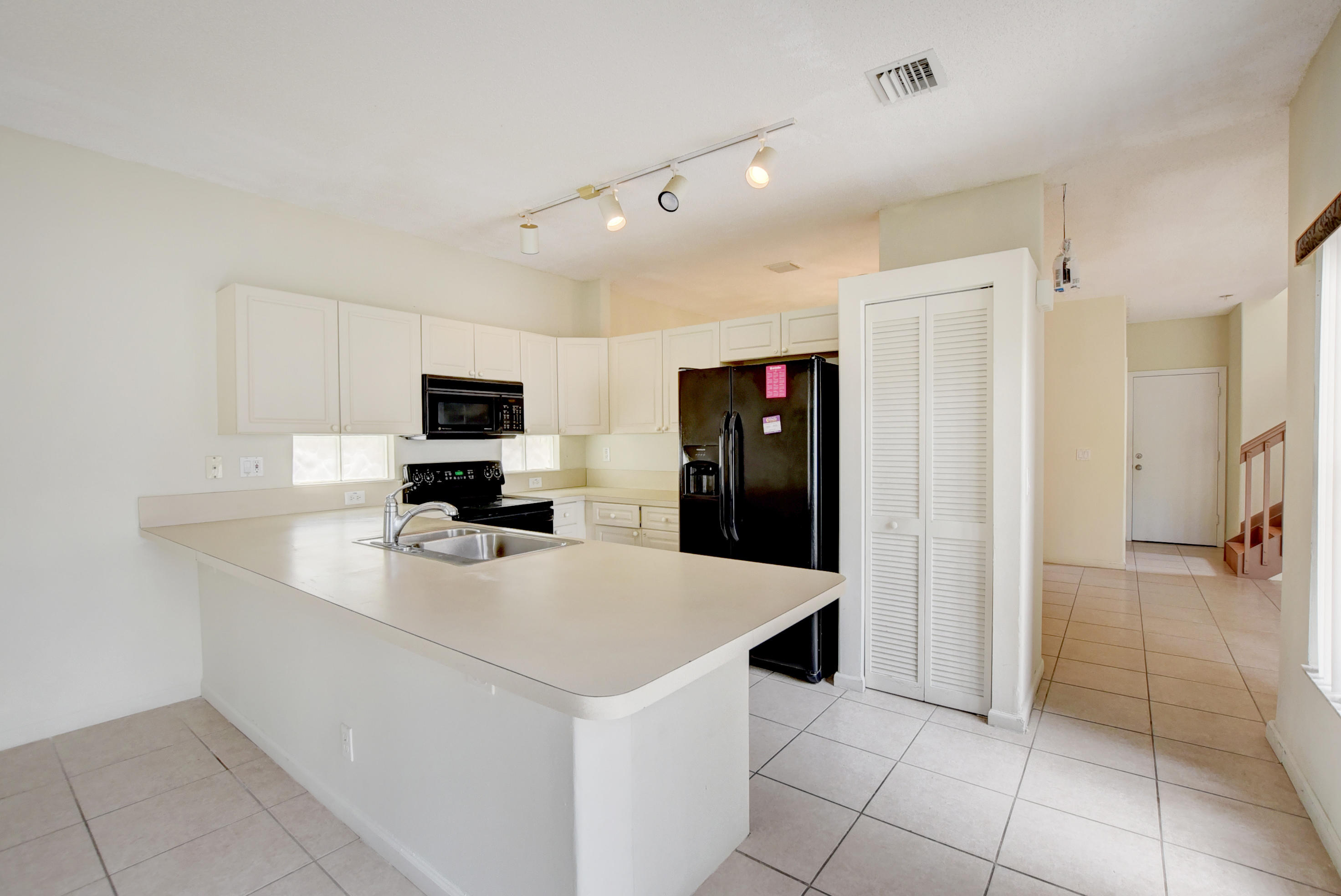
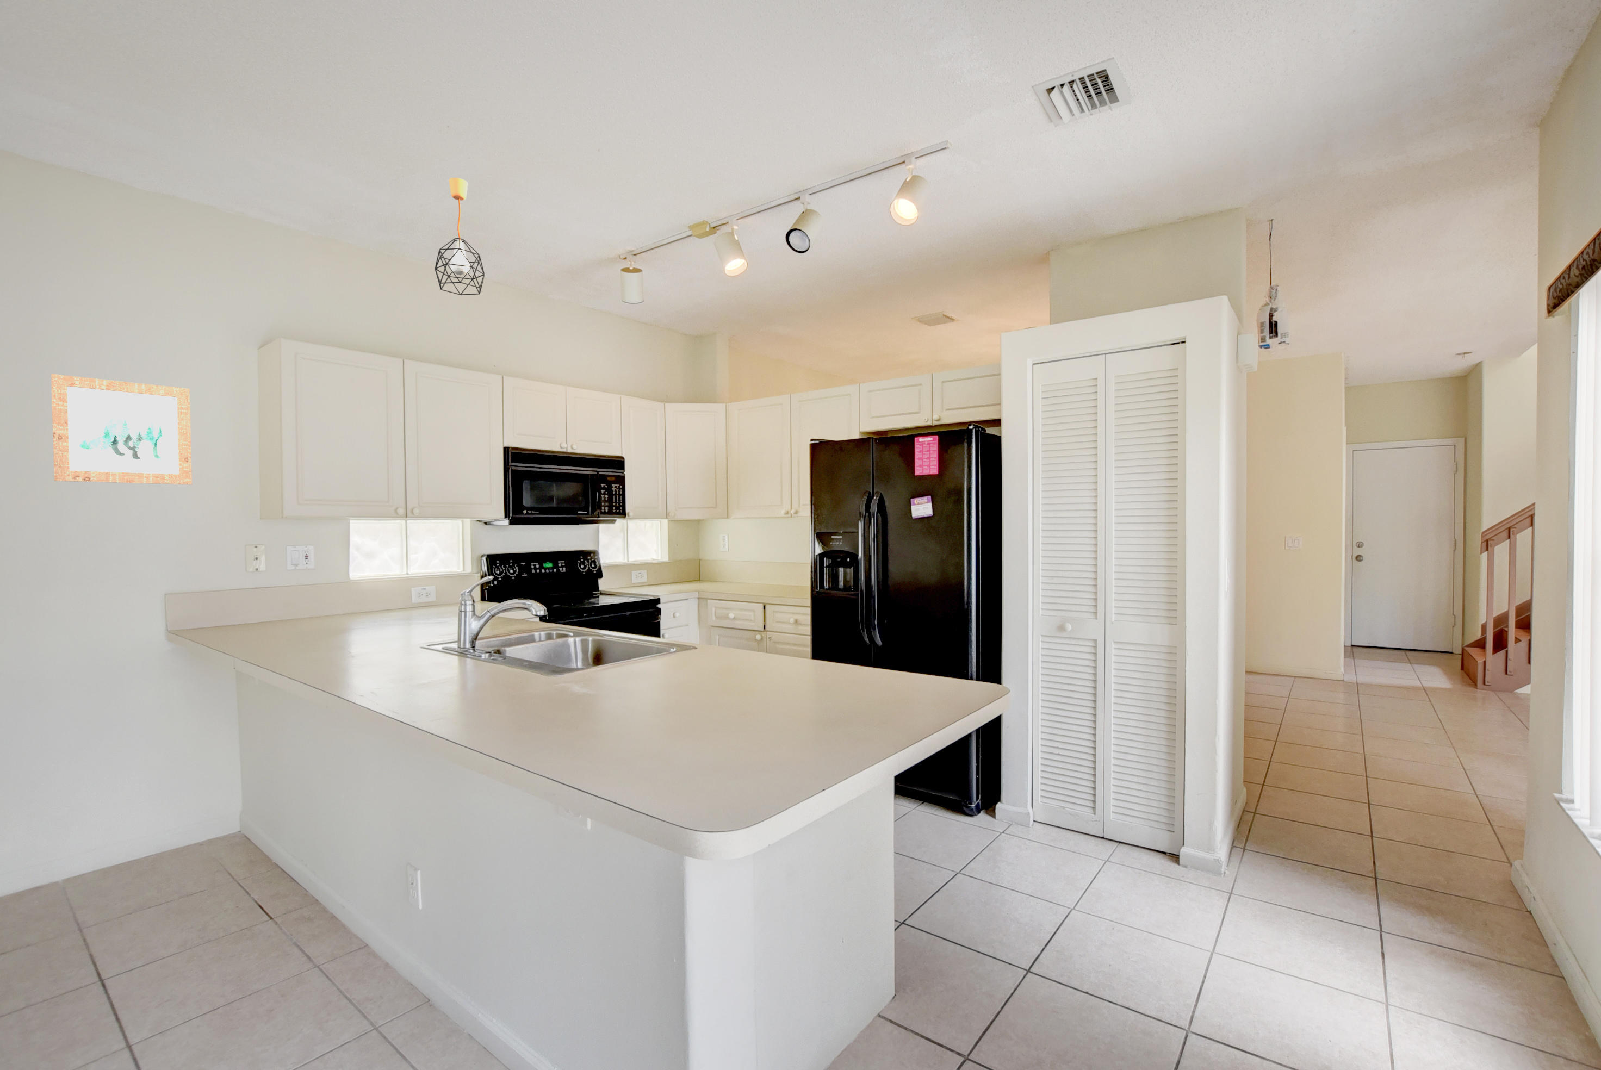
+ wall art [50,374,192,485]
+ pendant light [435,177,485,296]
